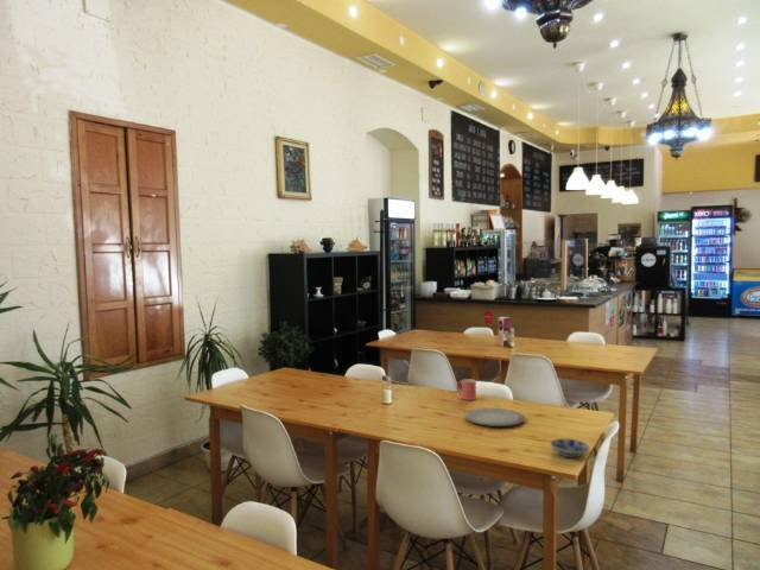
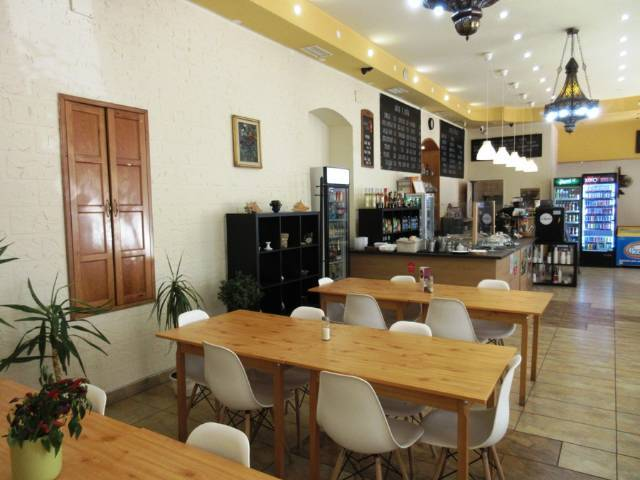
- mug [456,378,477,401]
- plate [464,406,526,428]
- bowl [549,437,590,458]
